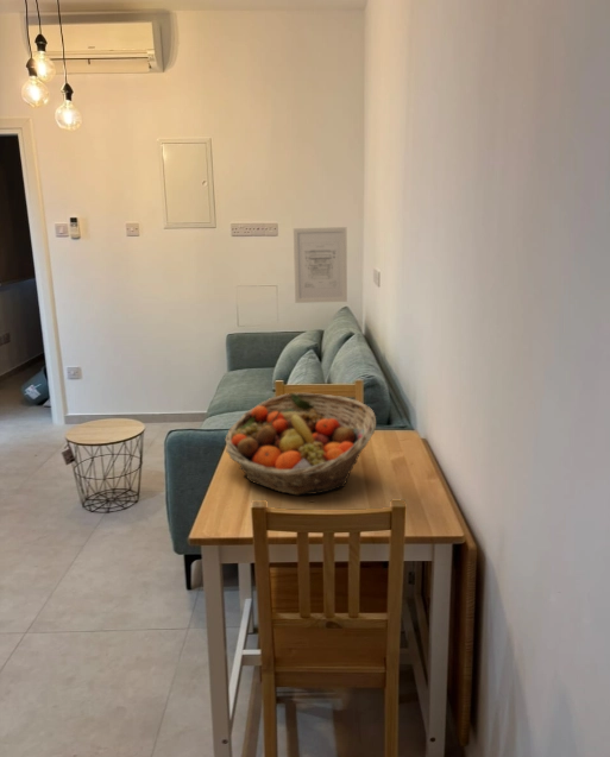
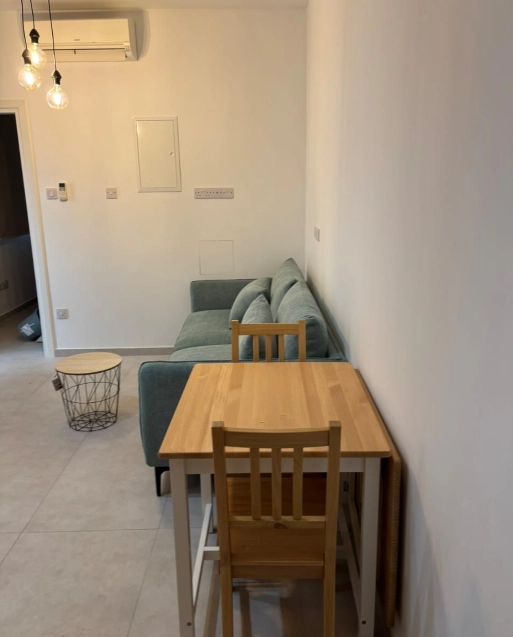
- wall art [293,226,348,304]
- fruit basket [224,391,377,497]
